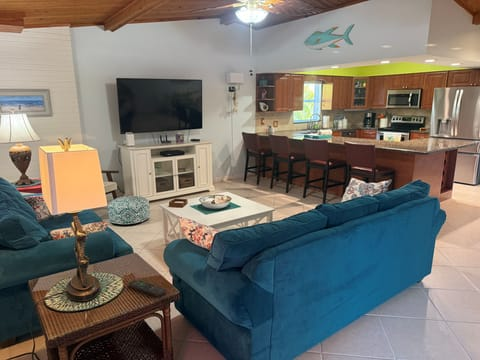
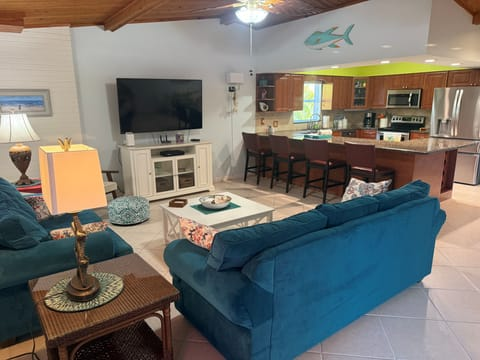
- remote control [128,278,168,298]
